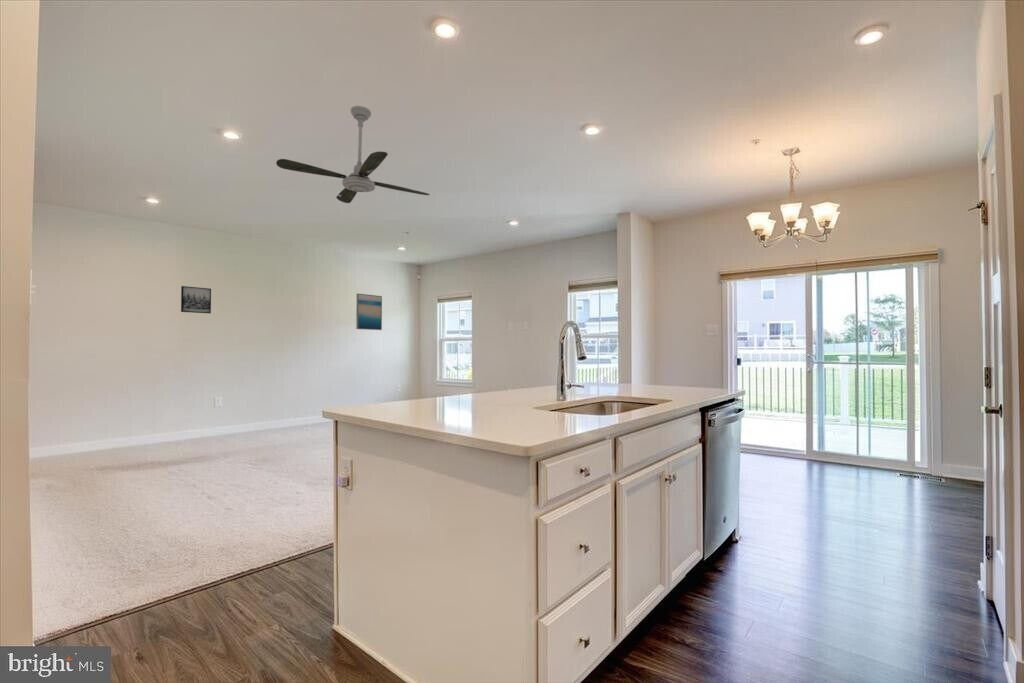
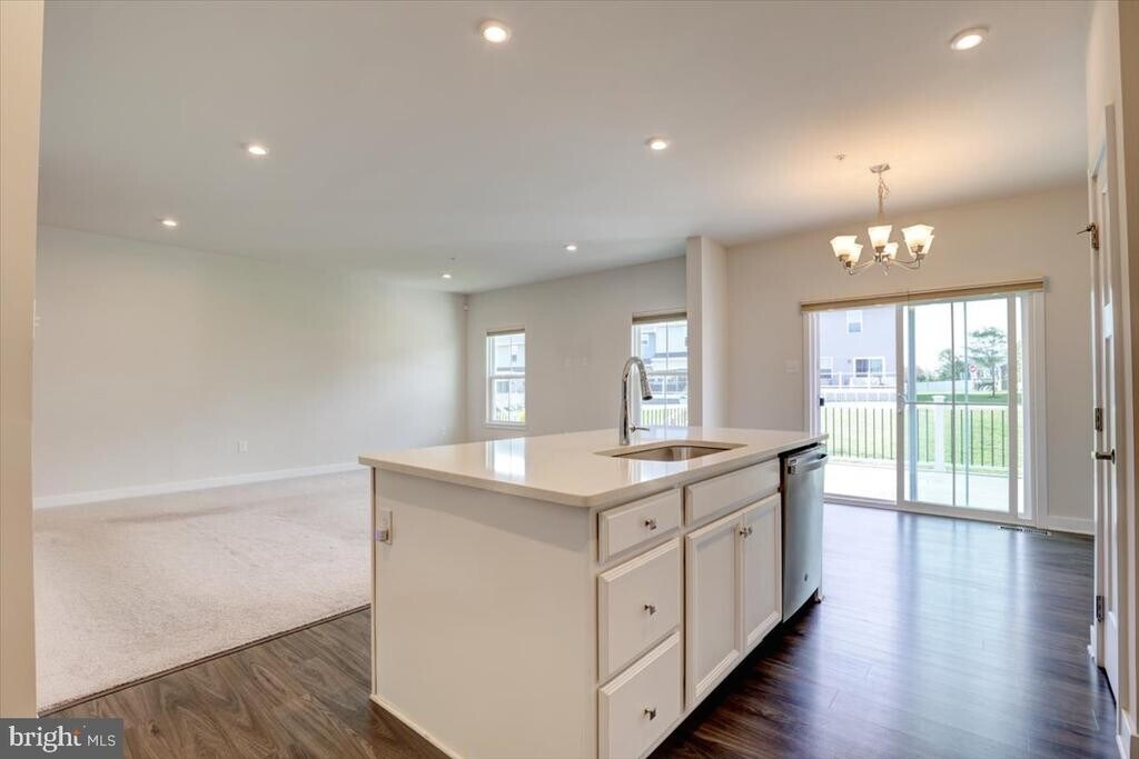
- wall art [180,285,212,314]
- ceiling fan [275,105,431,204]
- wall art [355,293,383,331]
